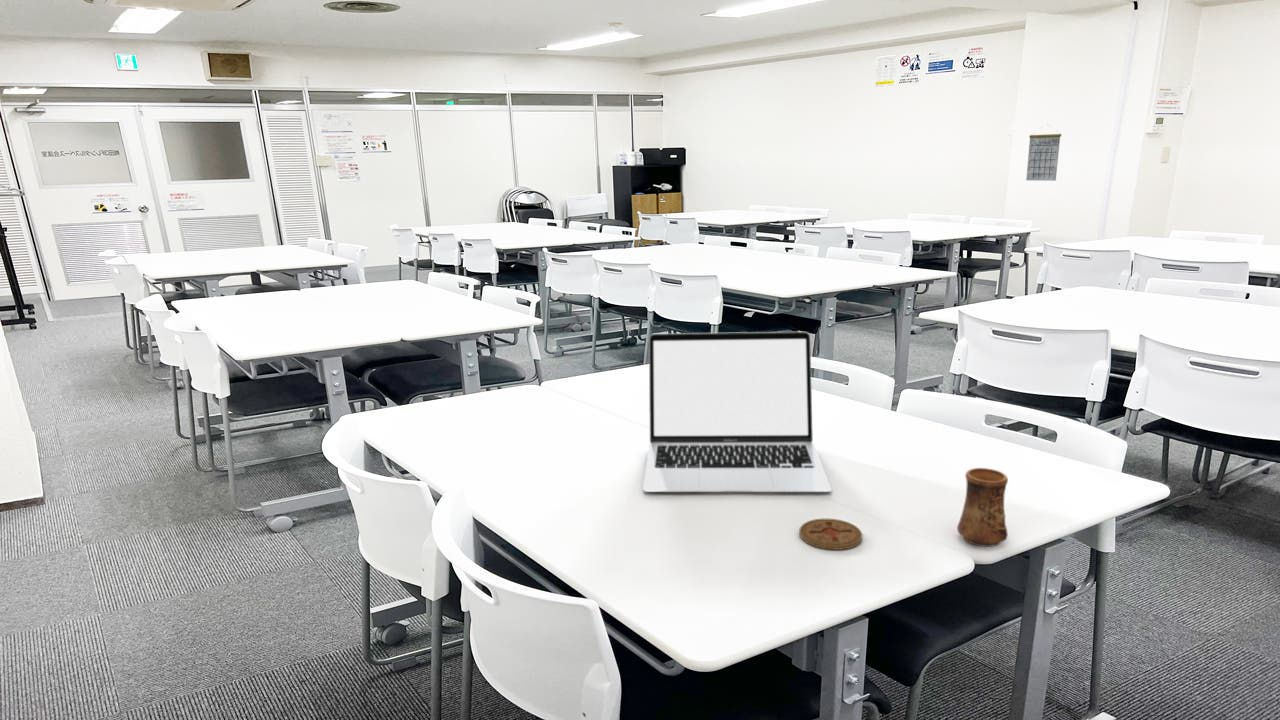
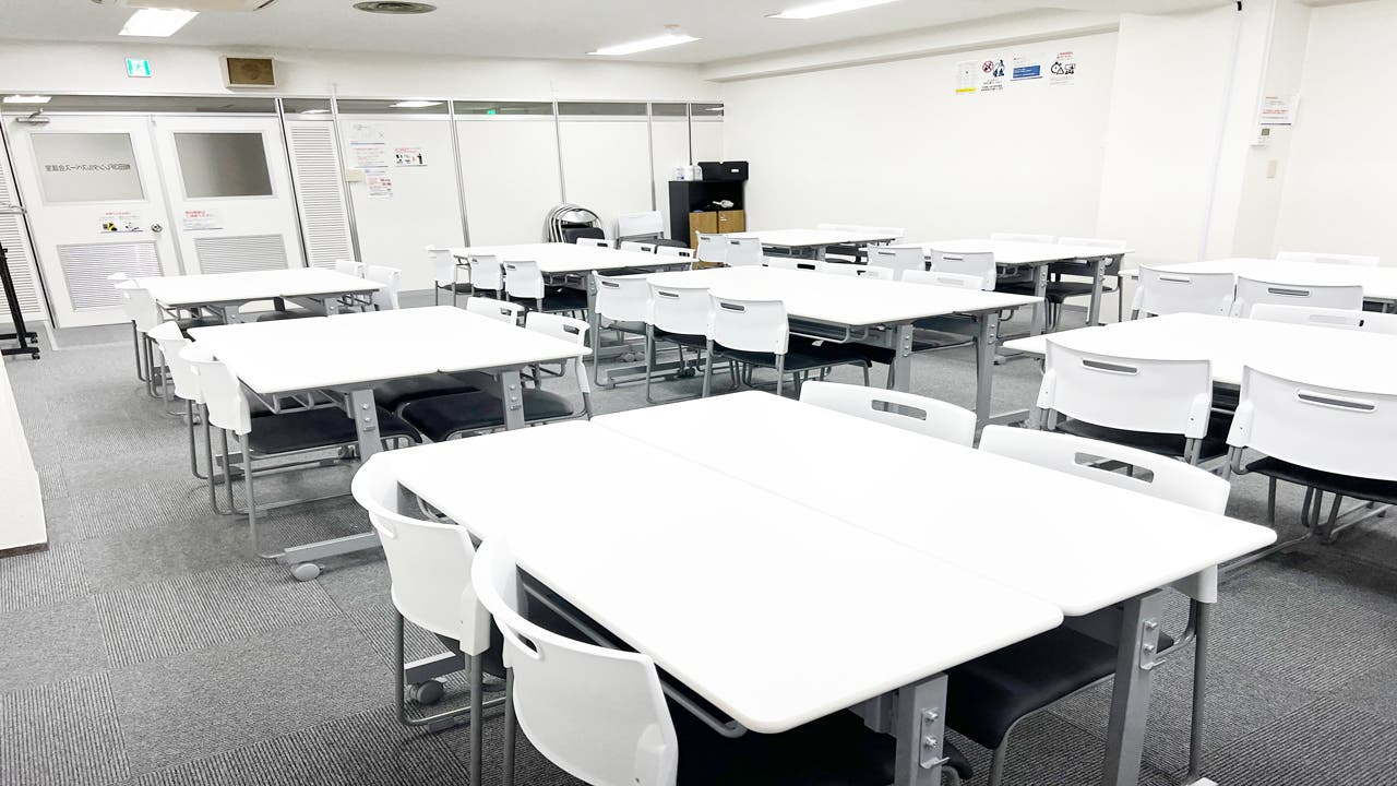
- calendar [1025,124,1062,182]
- coaster [798,518,863,551]
- cup [956,467,1009,548]
- laptop [642,331,832,493]
